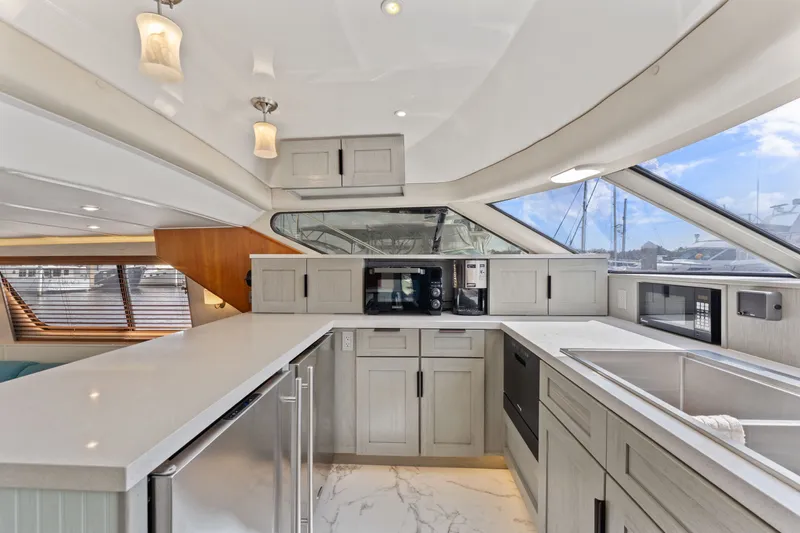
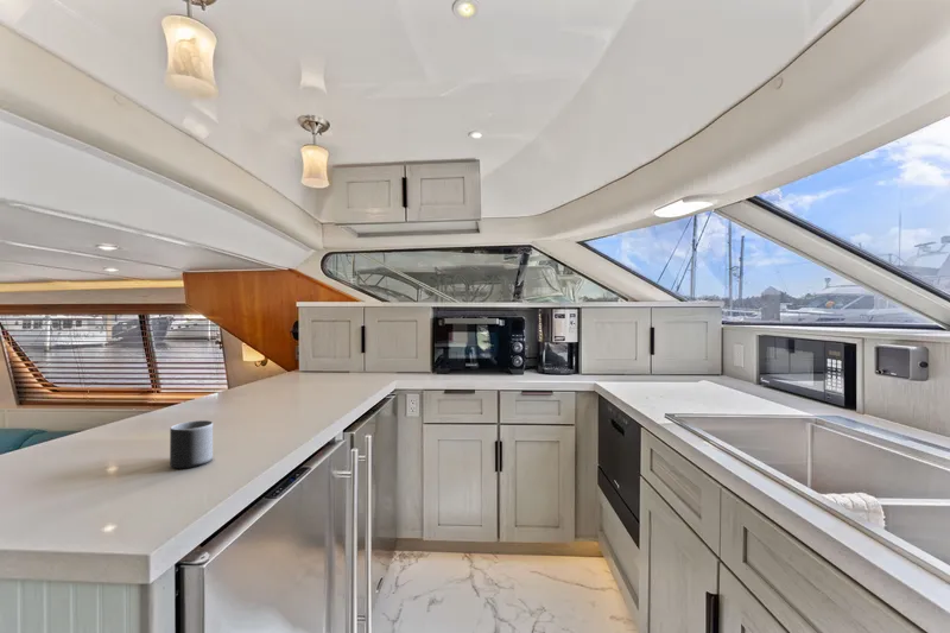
+ mug [169,419,214,469]
